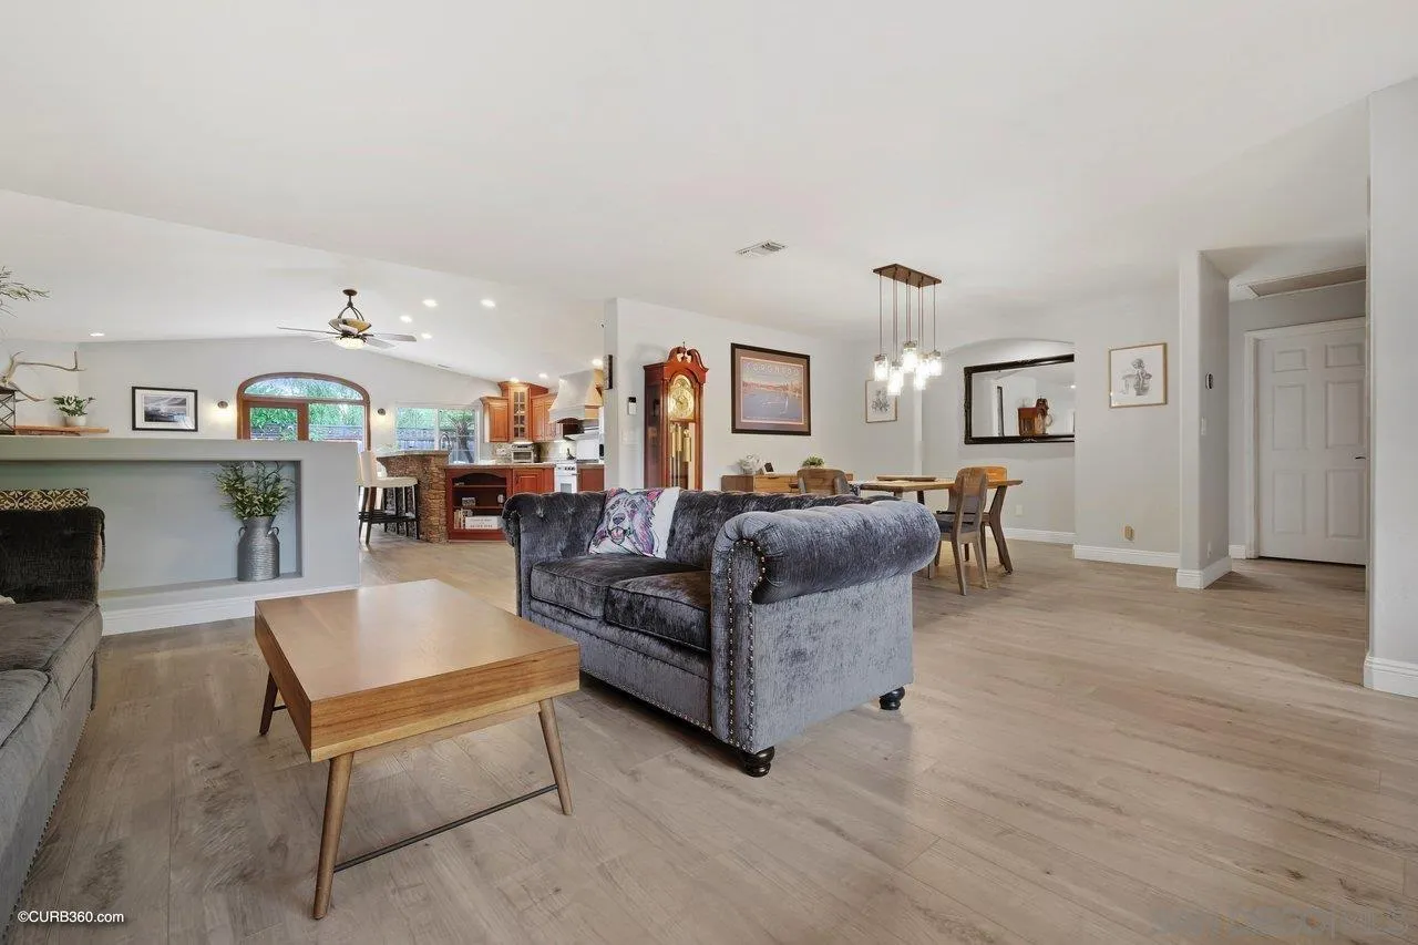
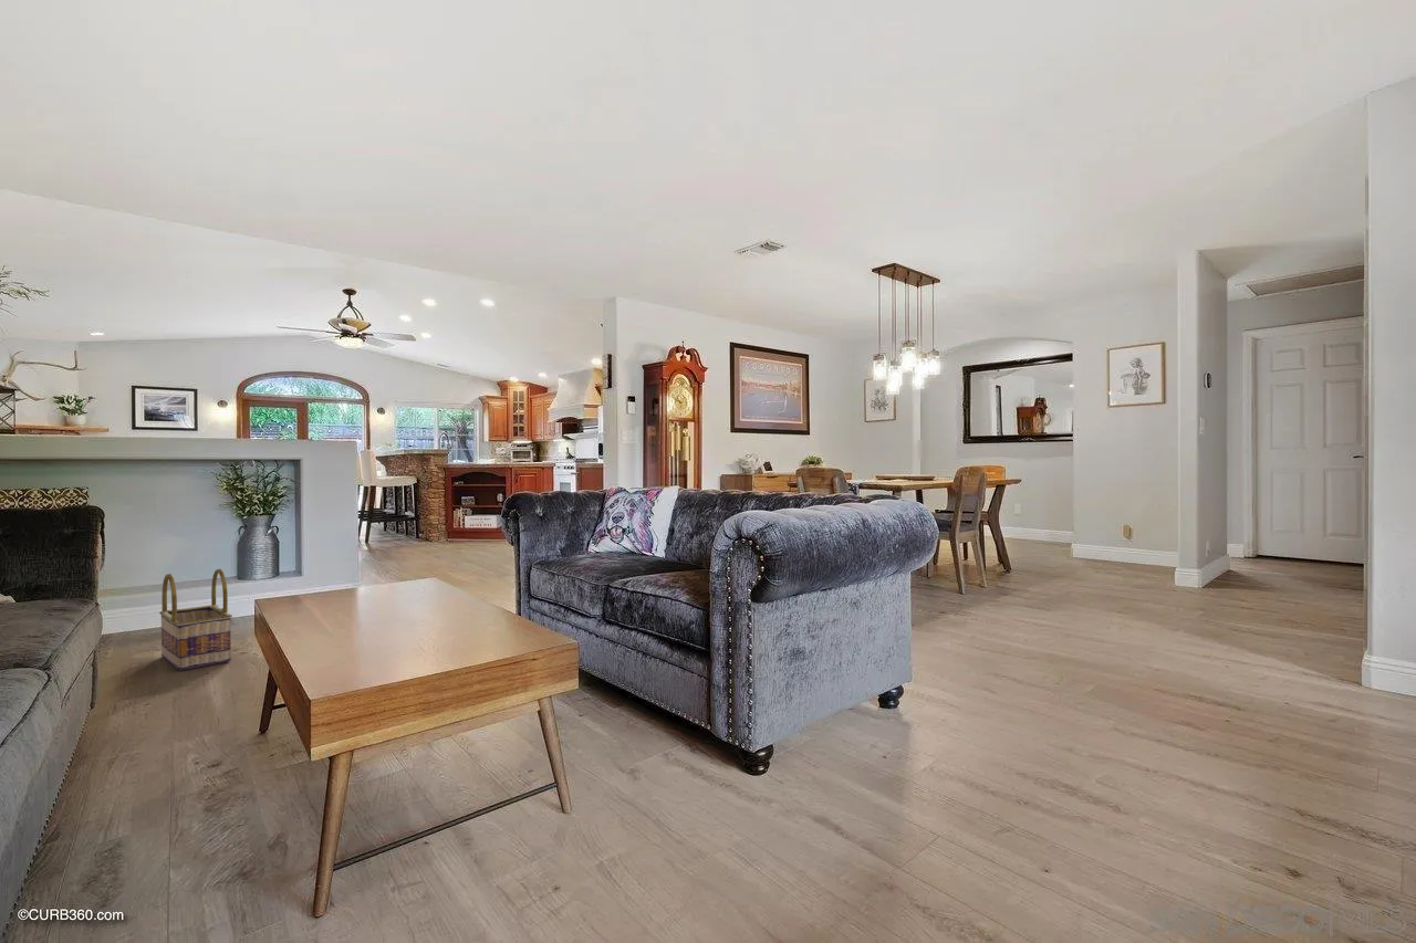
+ basket [158,568,233,671]
